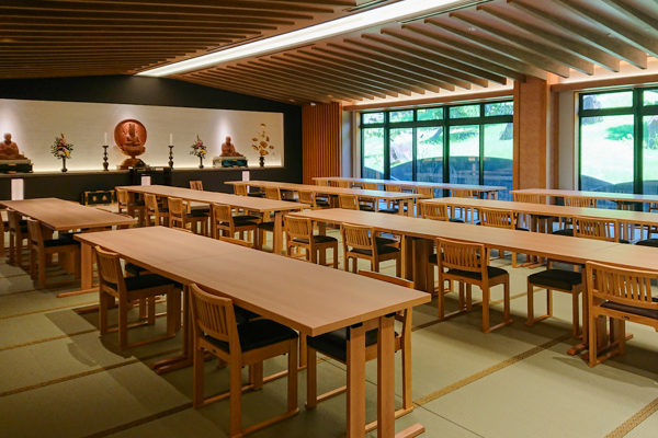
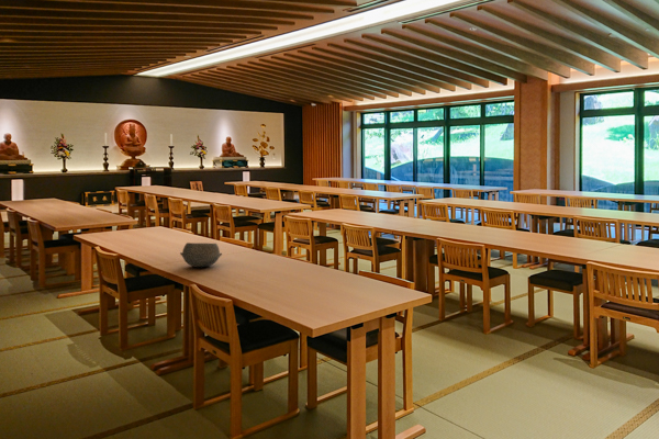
+ bowl [179,241,223,268]
